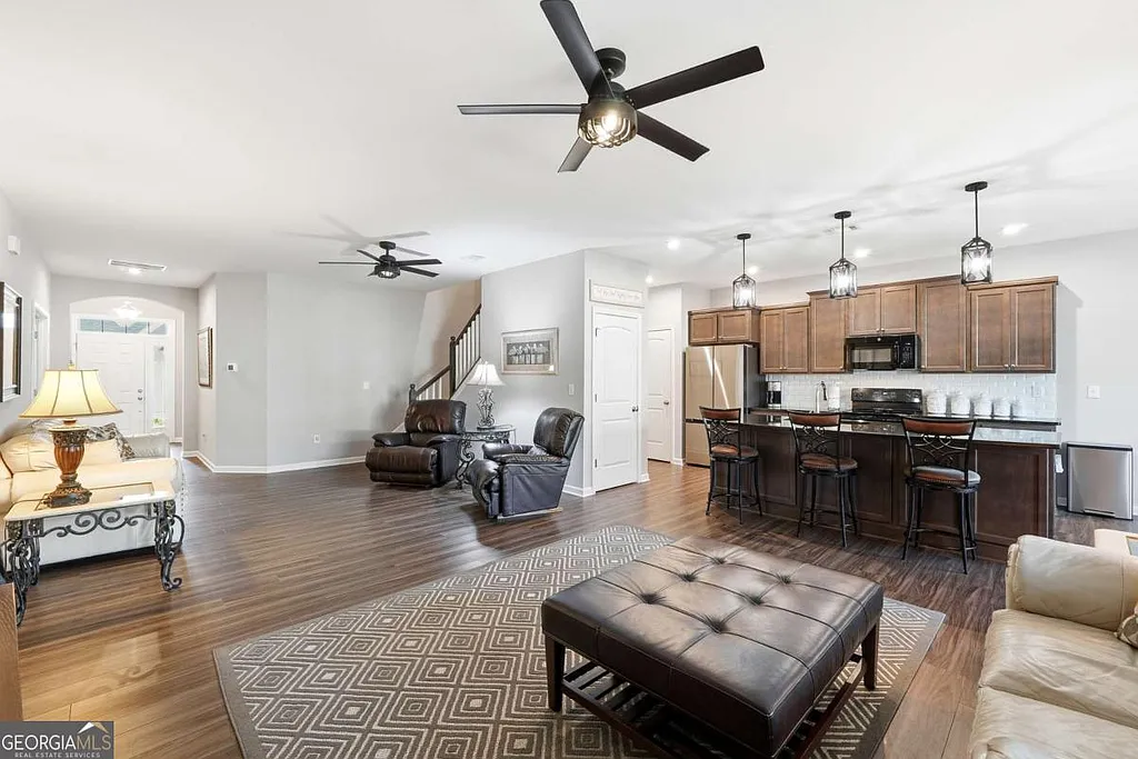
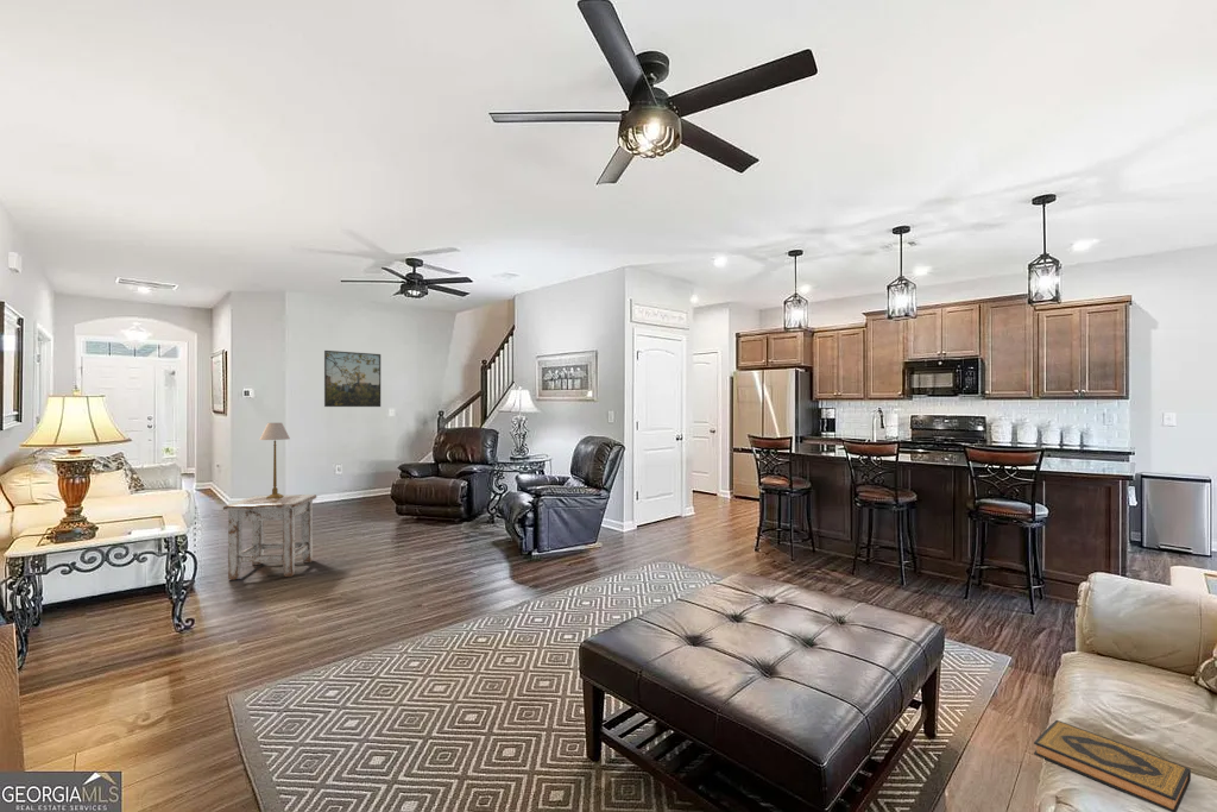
+ hardback book [1033,719,1192,812]
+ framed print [323,350,382,408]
+ stool [222,493,317,580]
+ table lamp [259,422,291,498]
